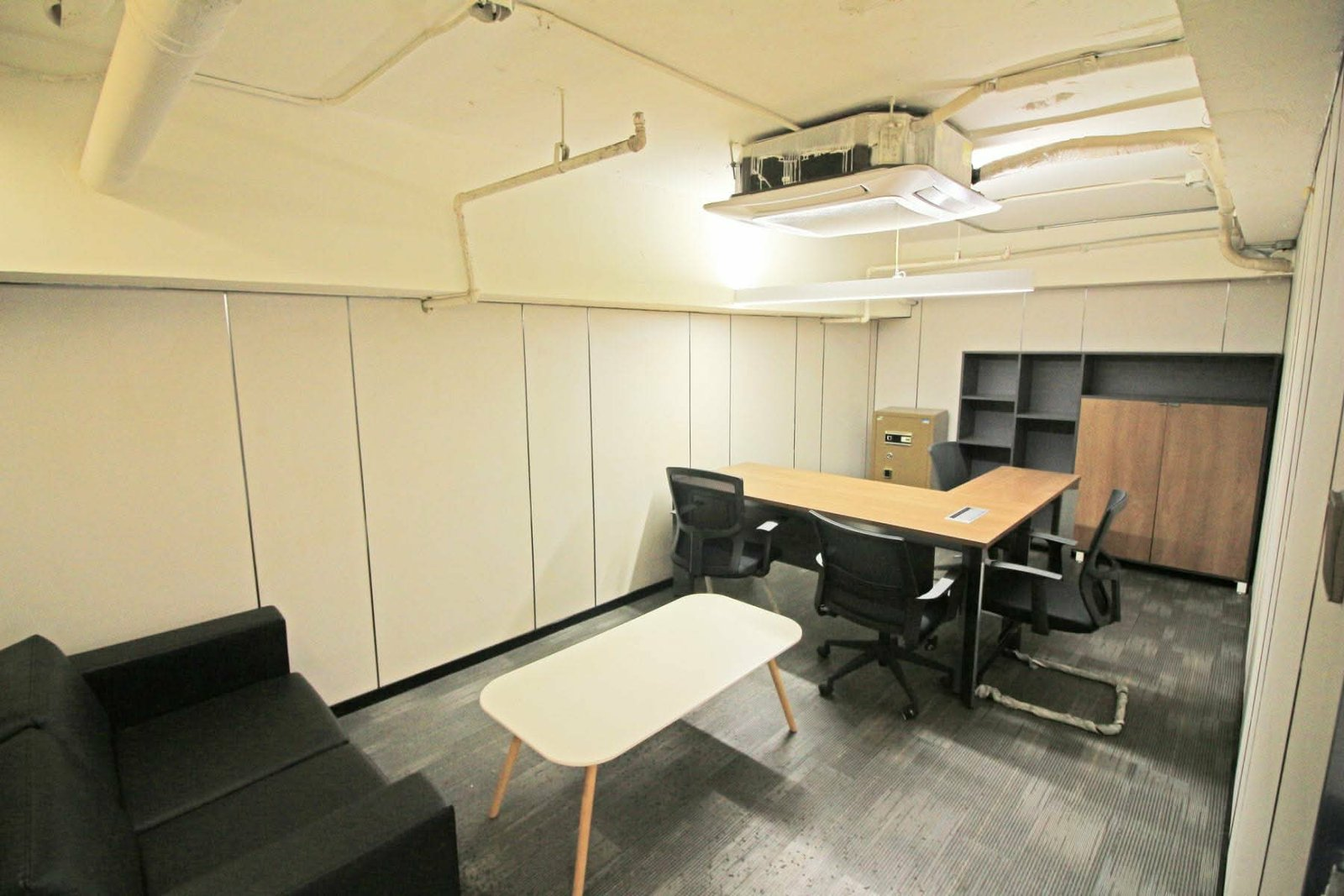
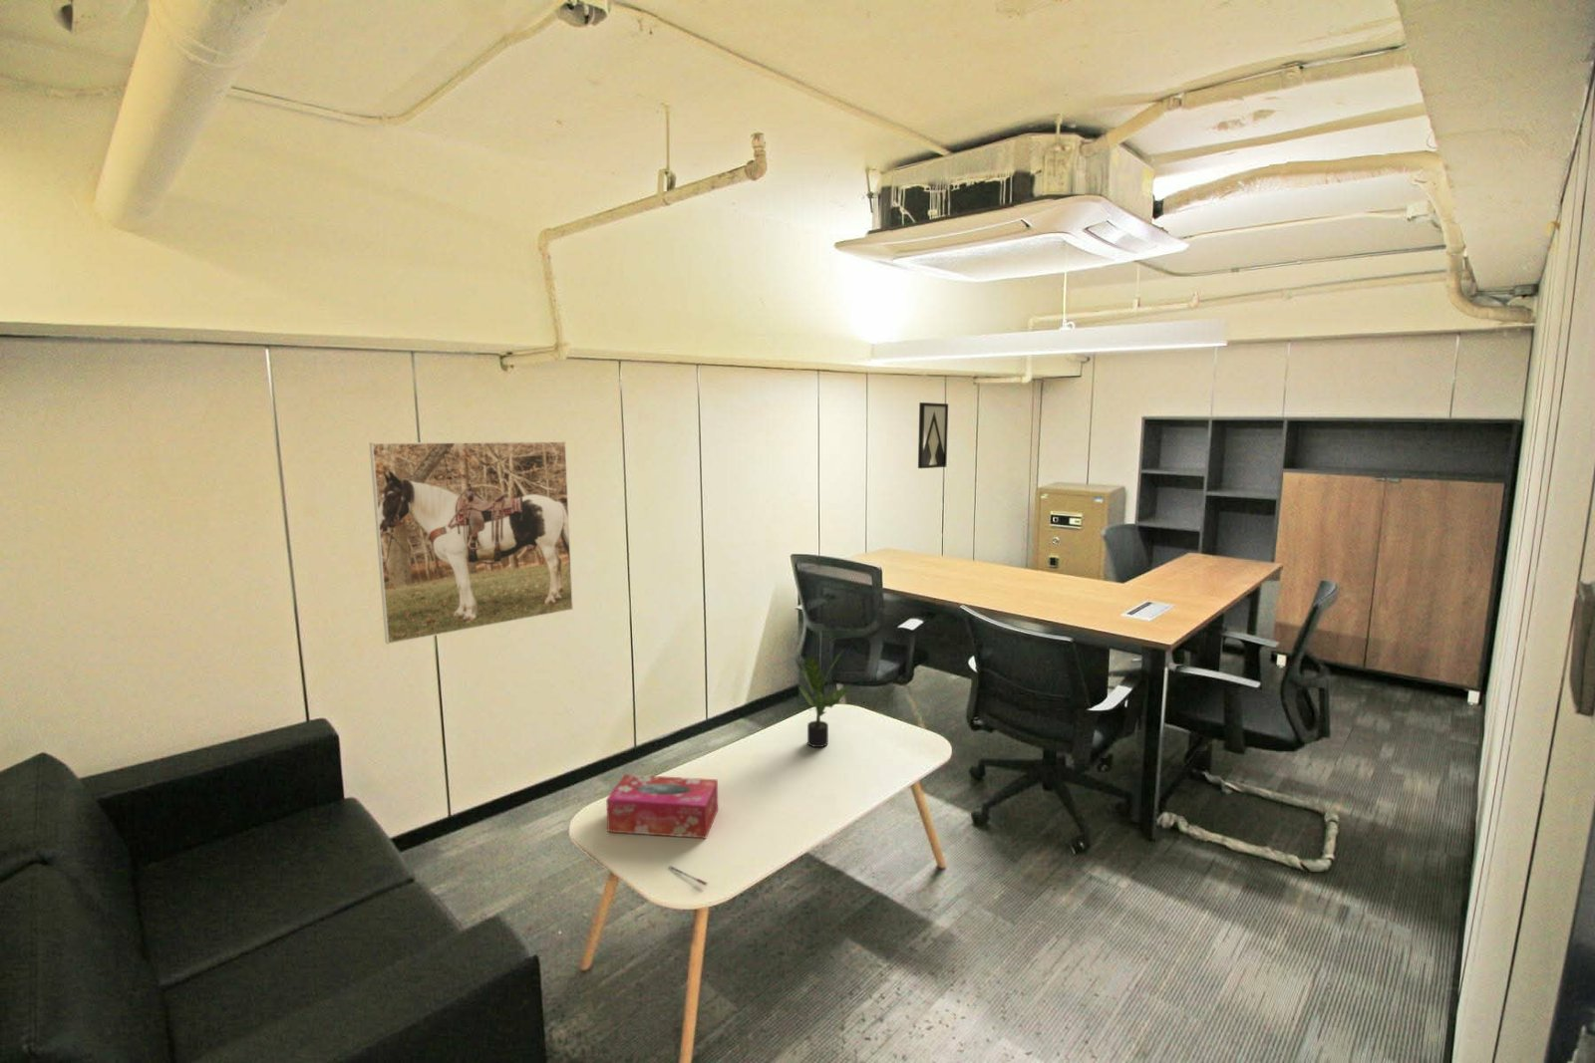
+ tissue box [605,774,719,839]
+ potted plant [796,649,852,749]
+ pen [668,865,707,886]
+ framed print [369,440,574,644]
+ wall art [917,401,949,470]
